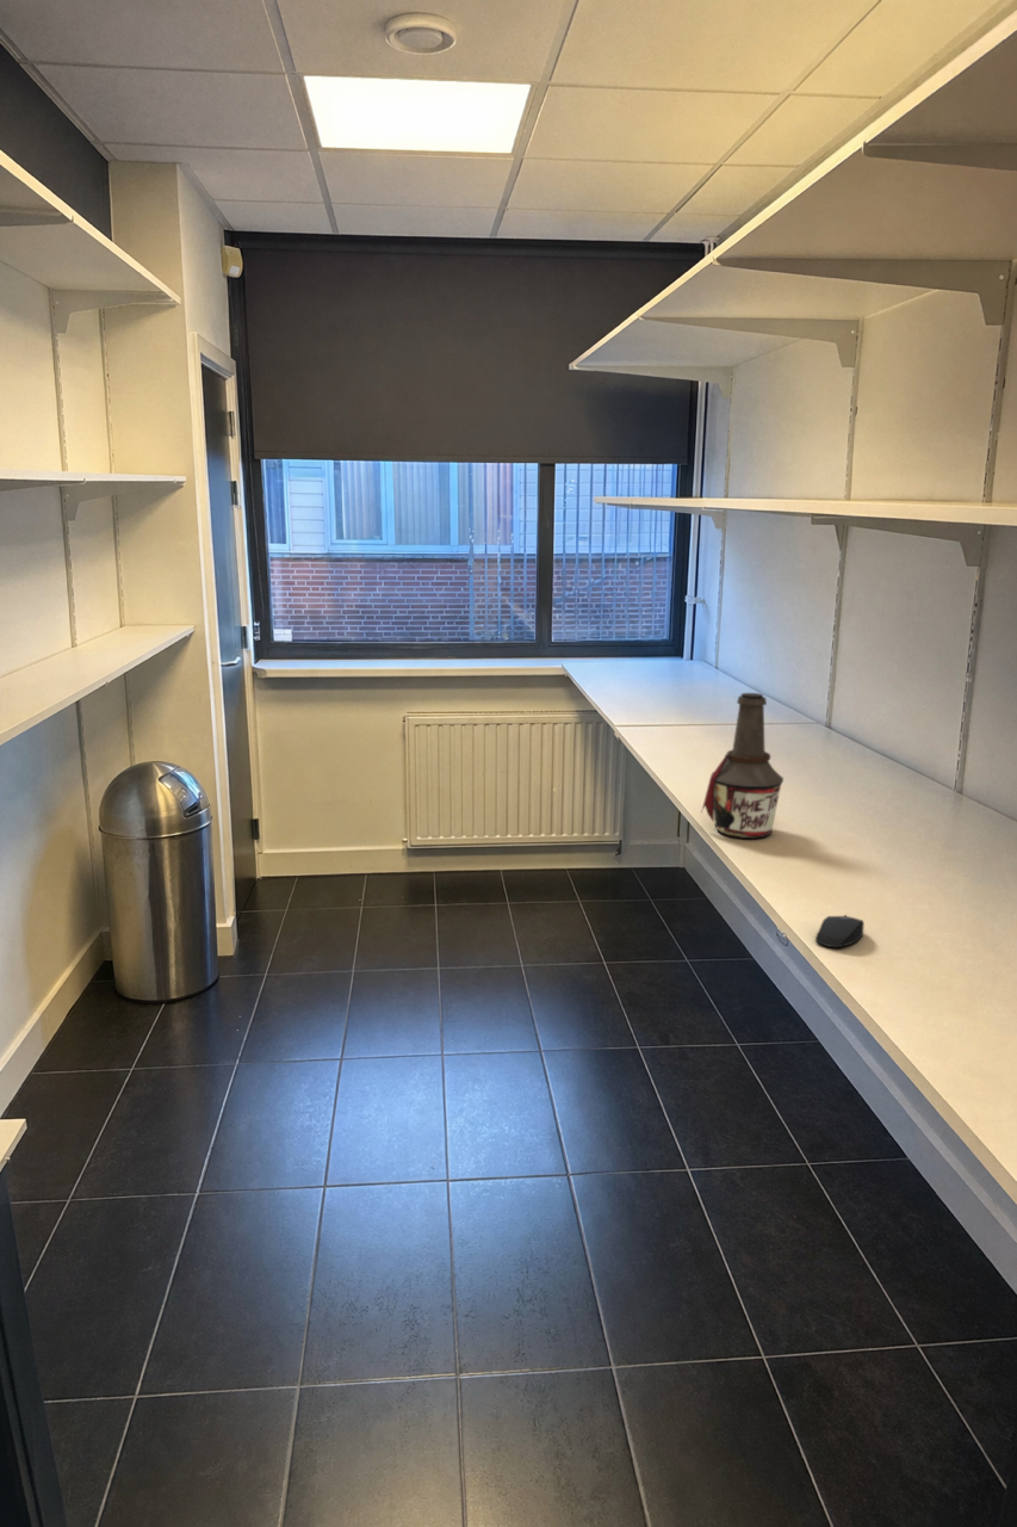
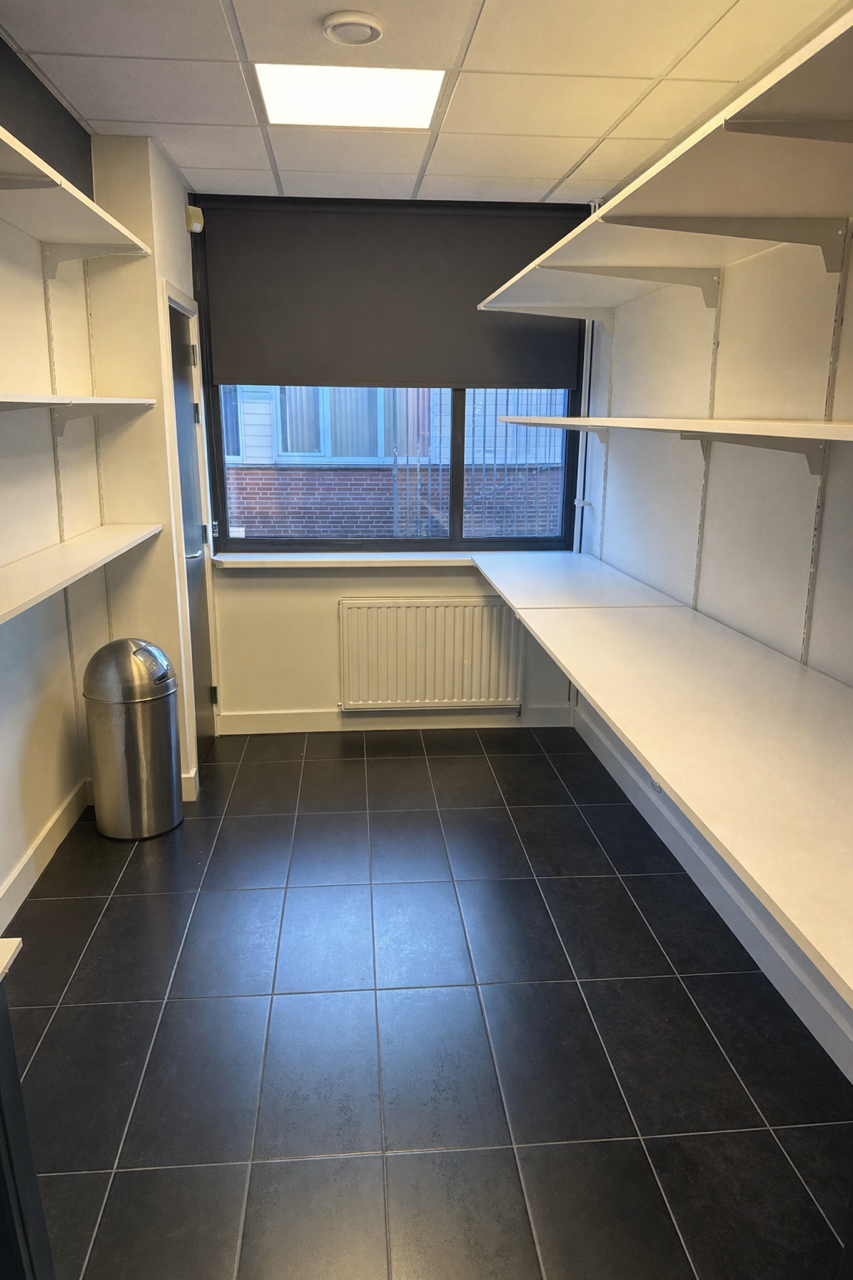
- mouse [814,914,866,948]
- bottle [700,692,785,840]
